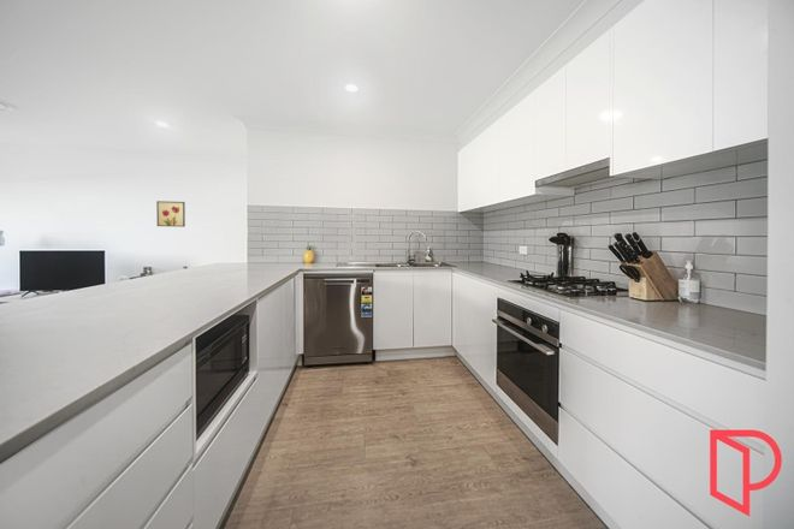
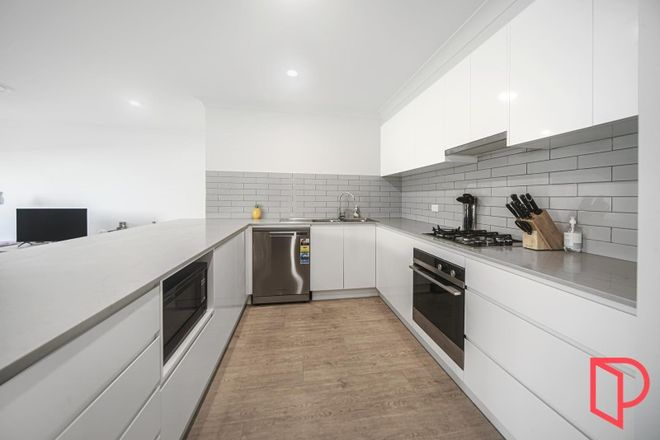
- wall art [155,200,186,228]
